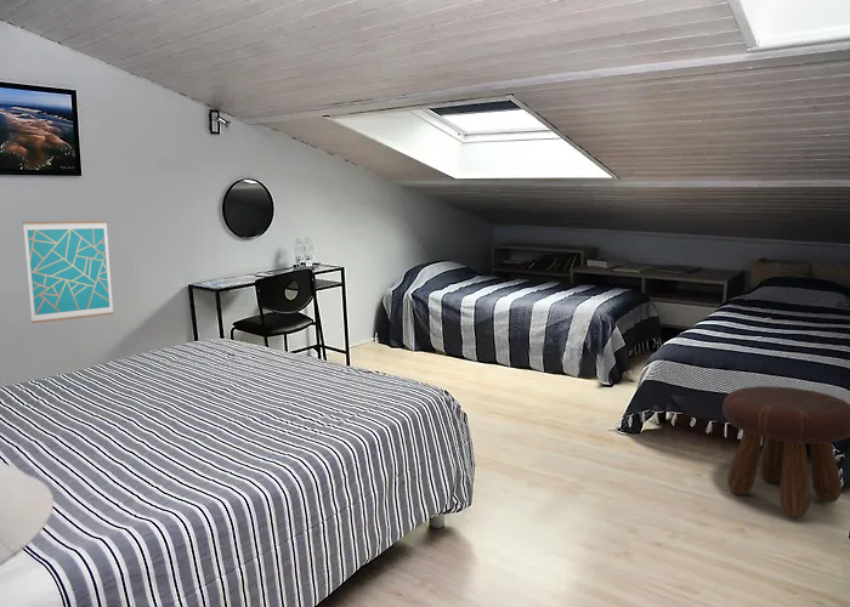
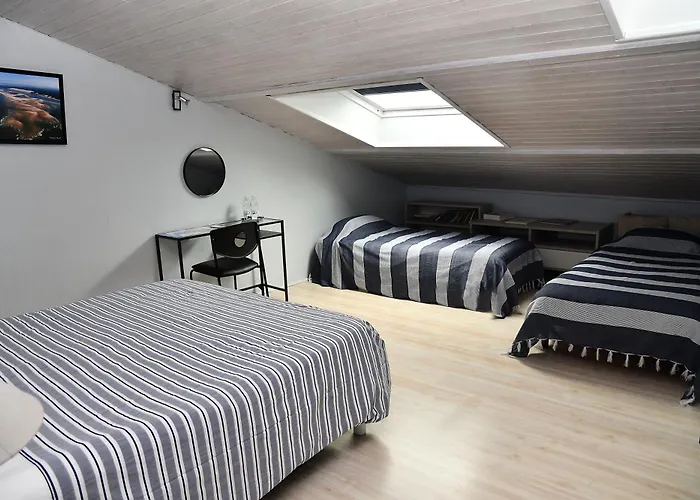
- footstool [721,385,850,517]
- wall art [22,220,114,324]
